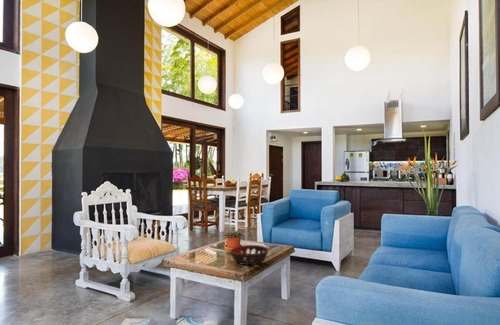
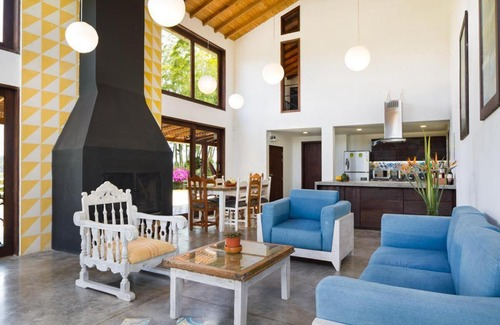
- decorative bowl [229,244,270,266]
